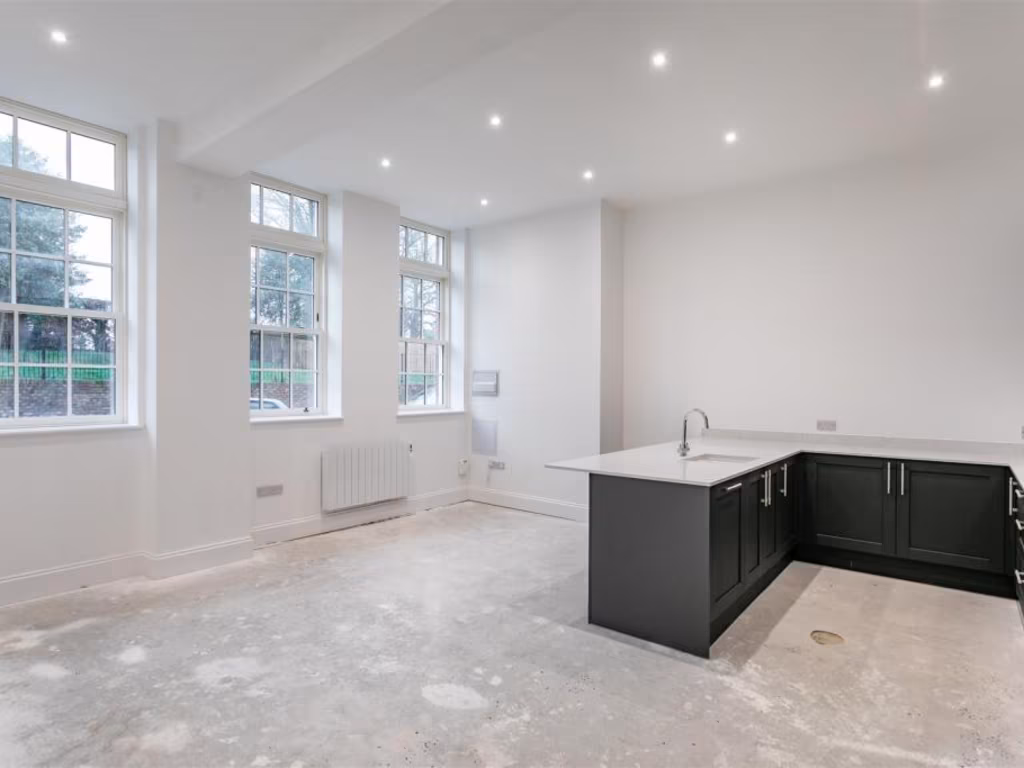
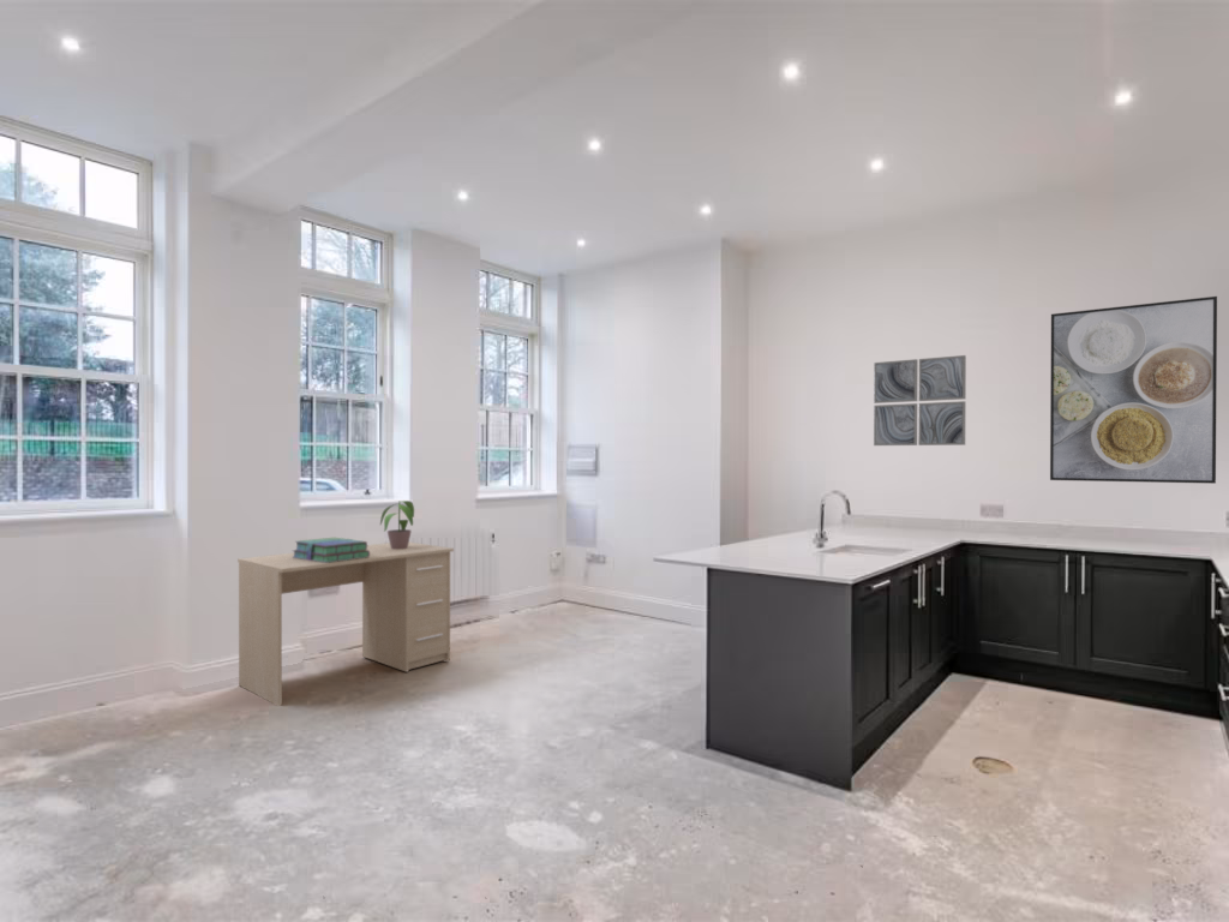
+ wall art [873,354,967,447]
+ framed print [1049,295,1218,485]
+ desk [236,541,455,707]
+ stack of books [292,537,370,563]
+ potted plant [379,499,415,549]
